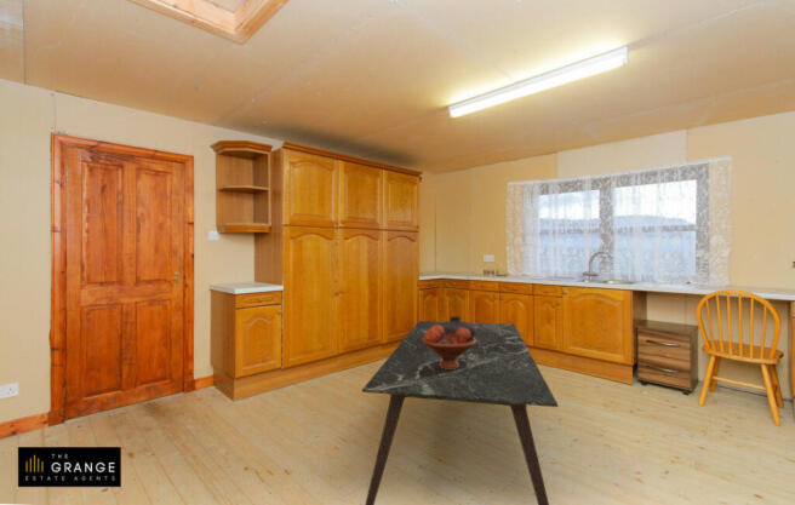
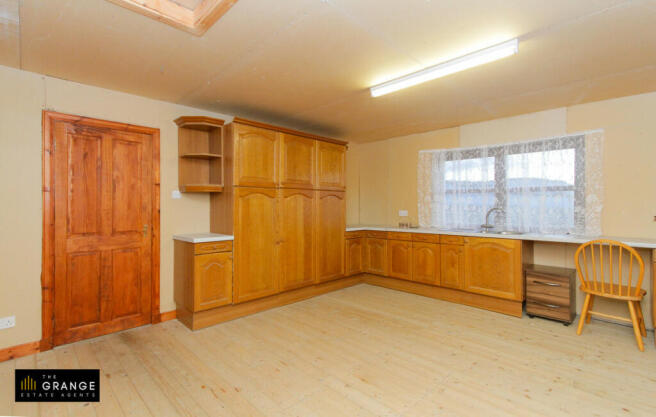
- vase [439,315,476,338]
- fruit bowl [423,325,476,369]
- dining table [361,320,559,505]
